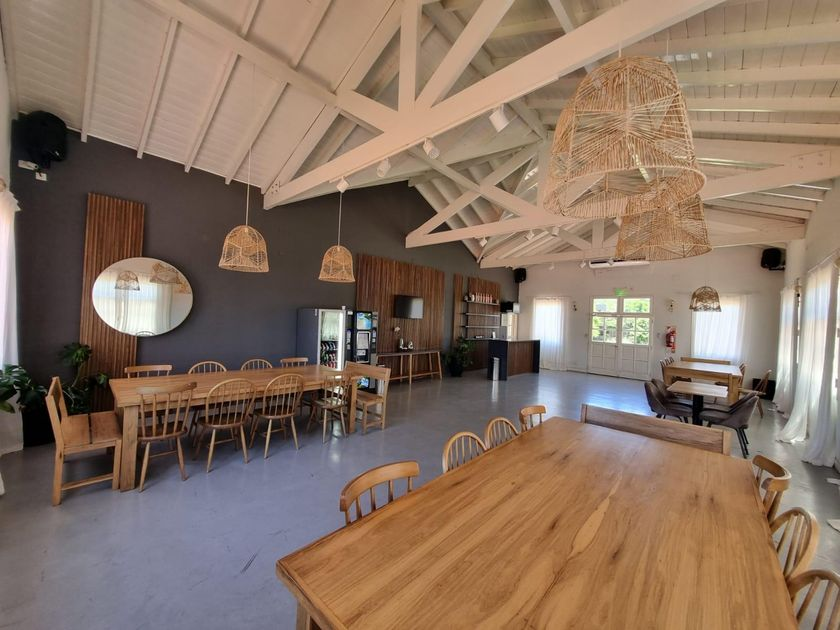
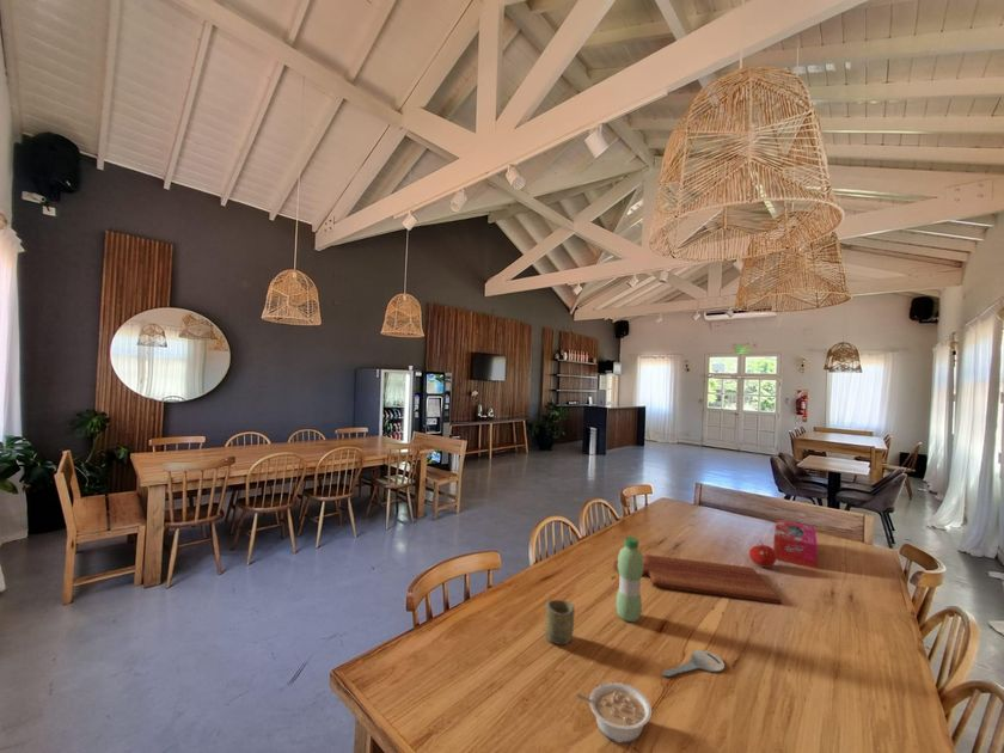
+ tissue box [772,518,819,570]
+ cup [545,599,576,645]
+ legume [576,681,653,745]
+ cutting board [612,553,783,605]
+ key [661,649,726,678]
+ fruit [748,541,777,569]
+ water bottle [614,535,644,623]
